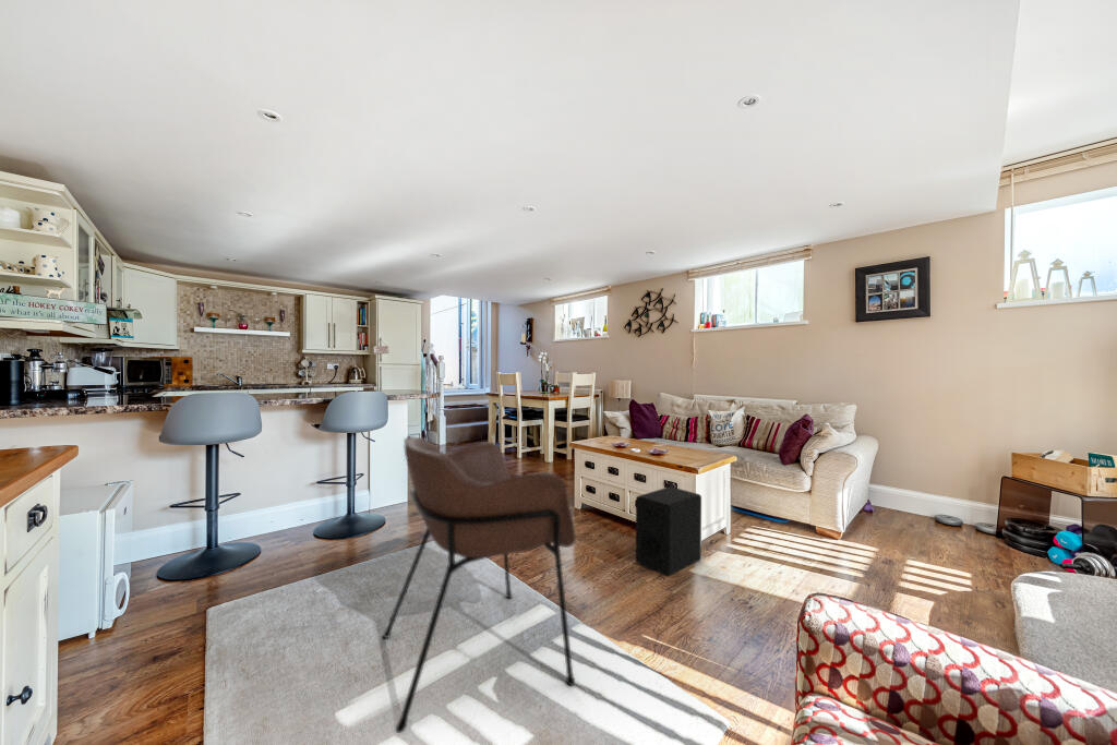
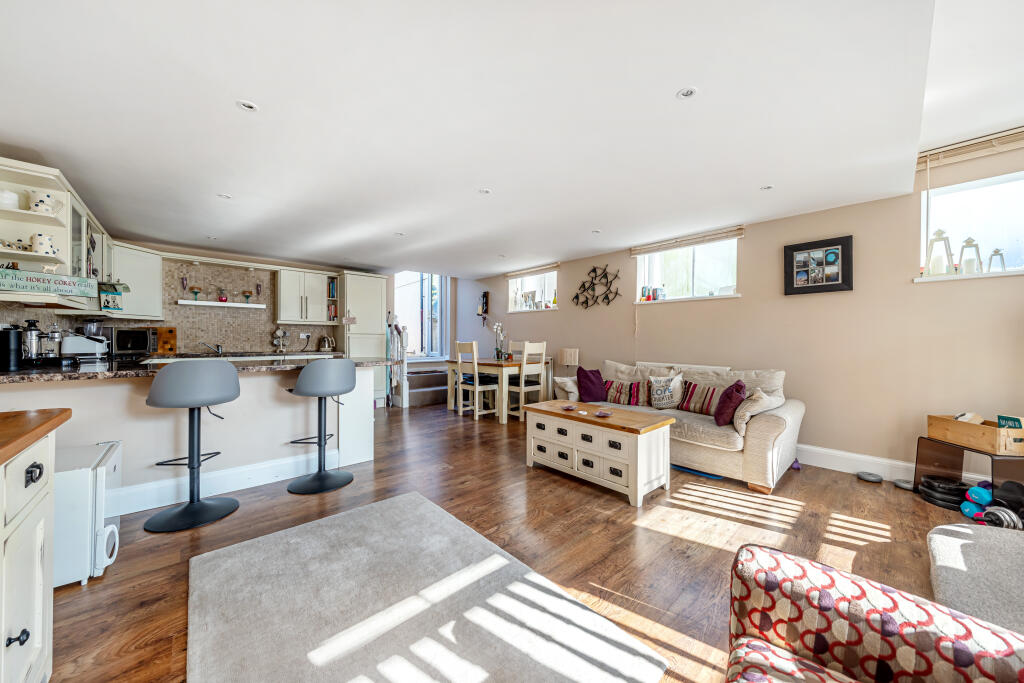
- speaker [635,485,702,578]
- armchair [381,435,577,734]
